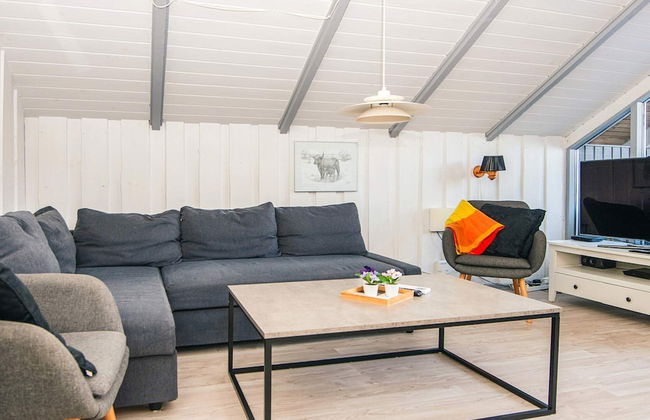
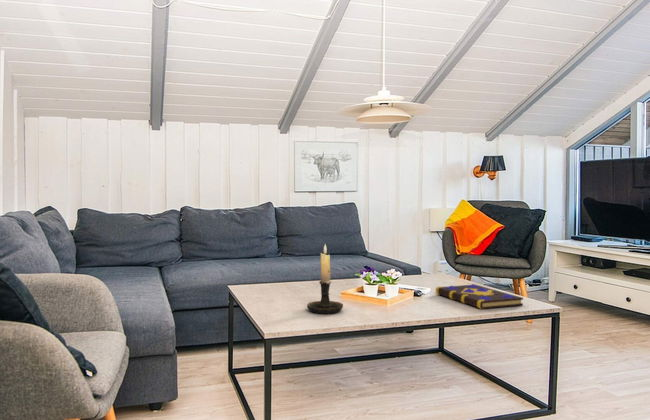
+ candle holder [306,243,344,315]
+ book [435,283,524,310]
